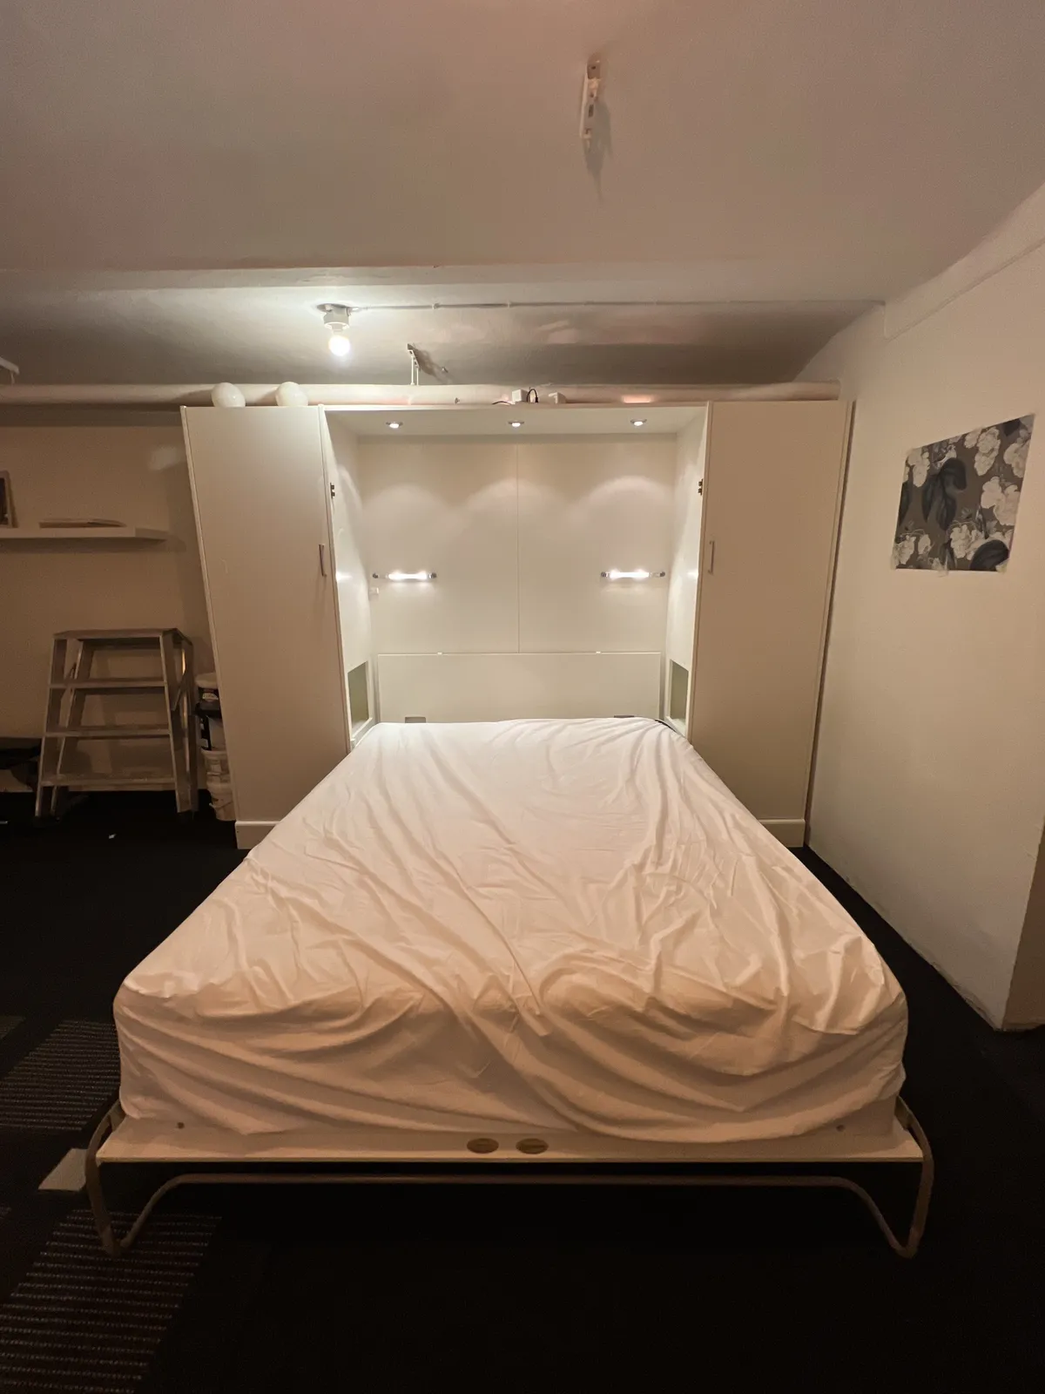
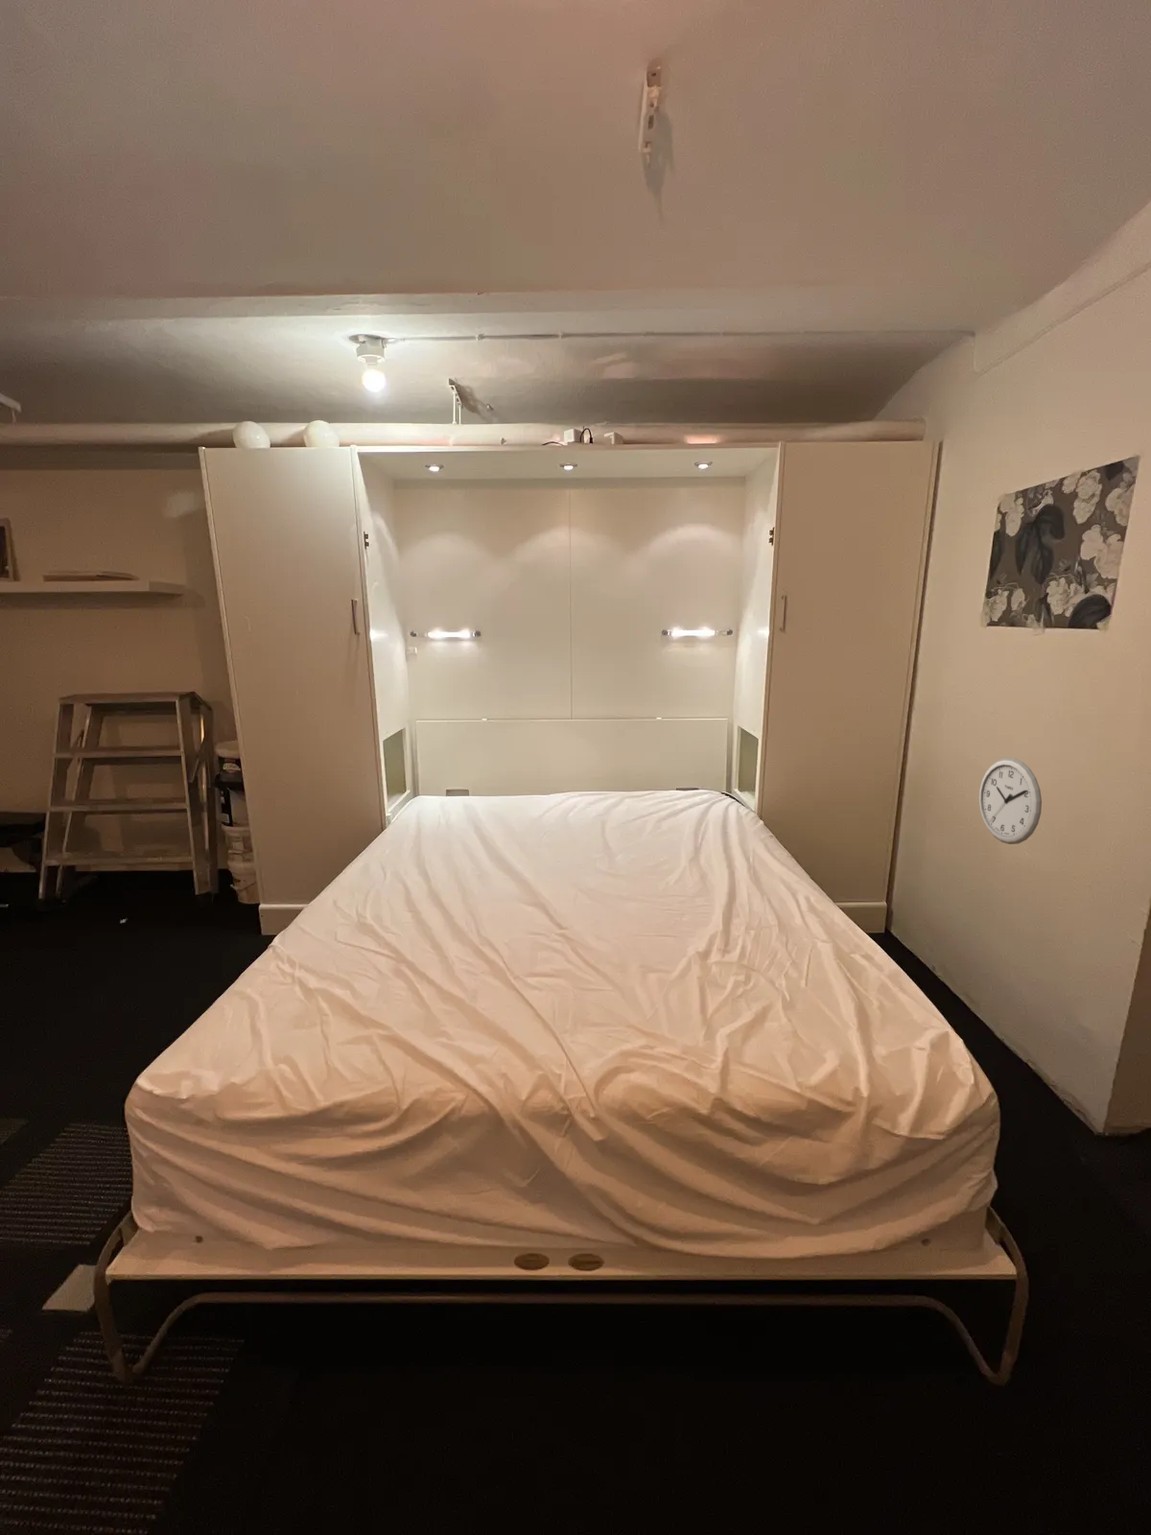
+ wall clock [978,757,1042,845]
